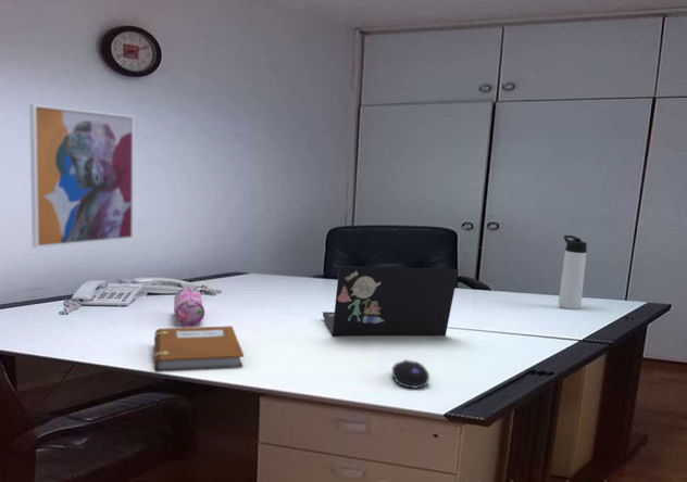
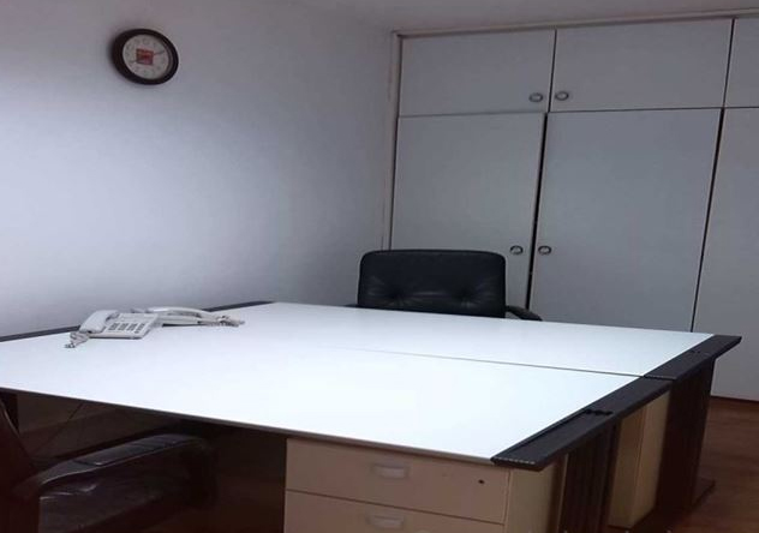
- thermos bottle [558,234,588,310]
- wall art [28,103,135,250]
- pencil case [173,286,205,328]
- computer mouse [391,358,430,390]
- notebook [152,325,245,373]
- laptop [322,265,460,338]
